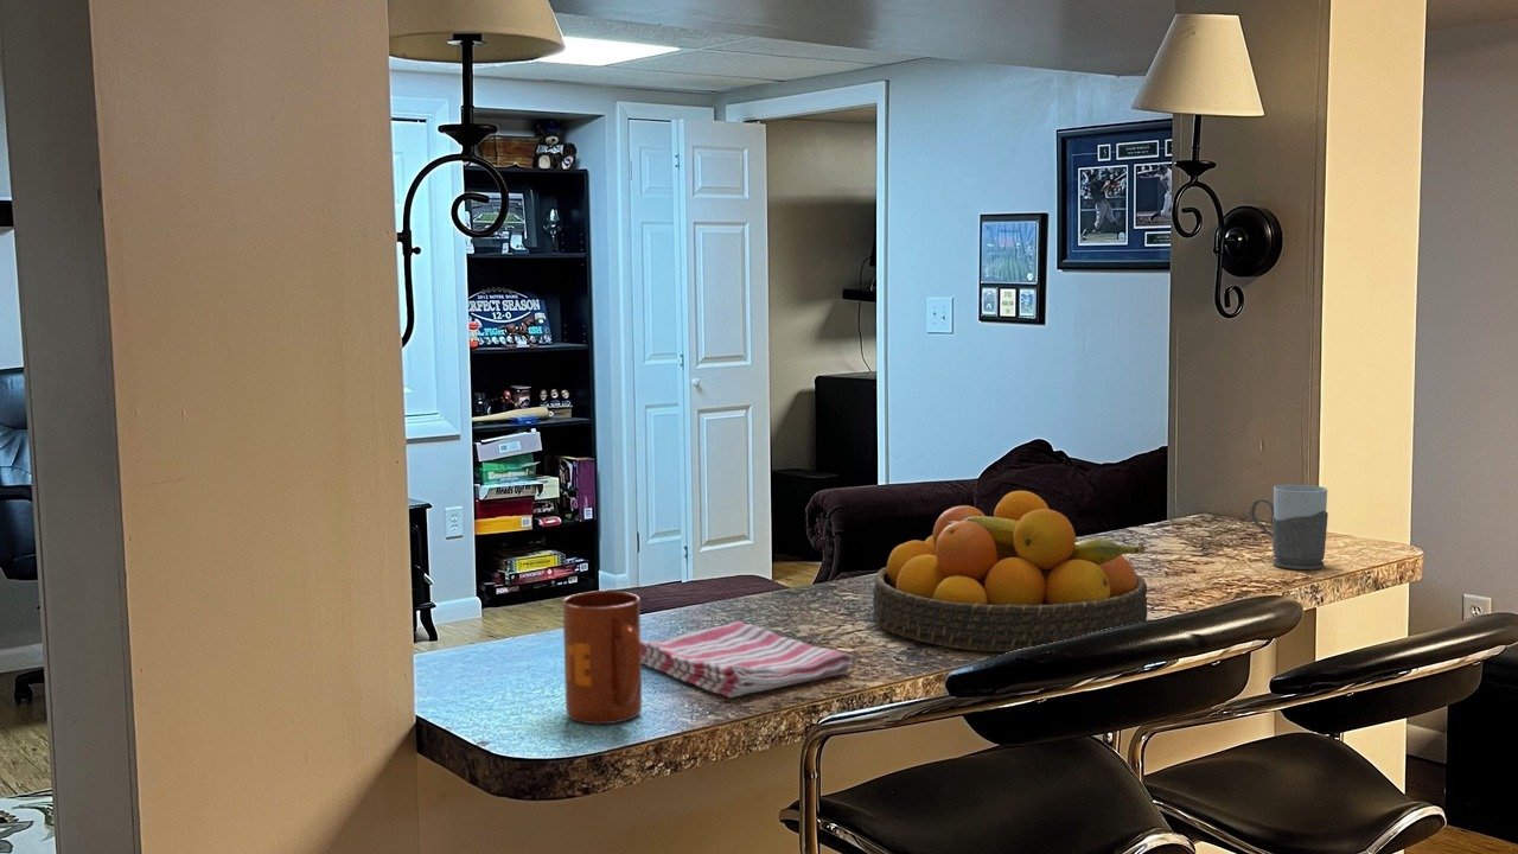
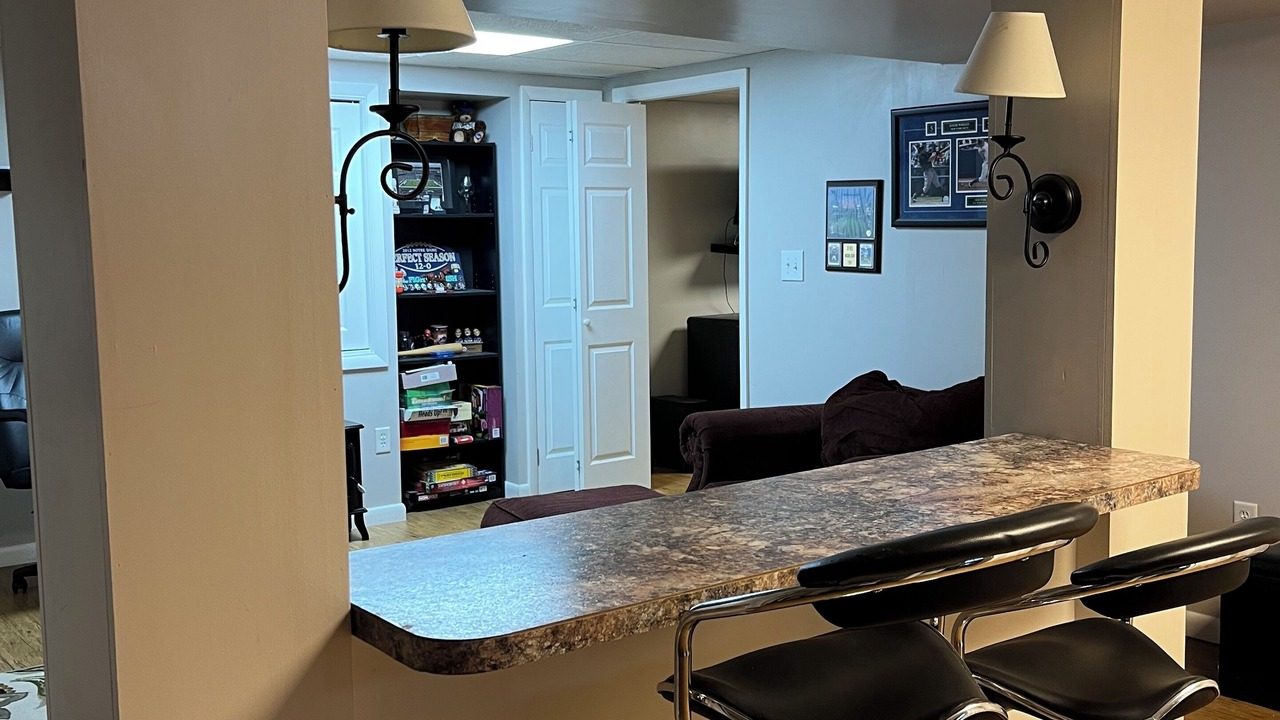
- fruit bowl [872,490,1149,654]
- mug [1250,484,1329,571]
- dish towel [640,620,854,699]
- mug [562,591,643,725]
